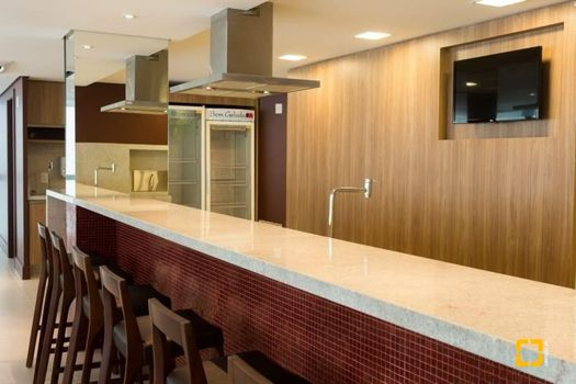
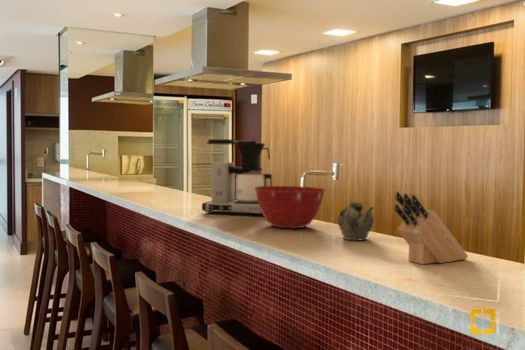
+ teapot [337,201,375,241]
+ mixing bowl [255,185,326,229]
+ knife block [393,191,469,265]
+ coffee maker [201,138,273,217]
